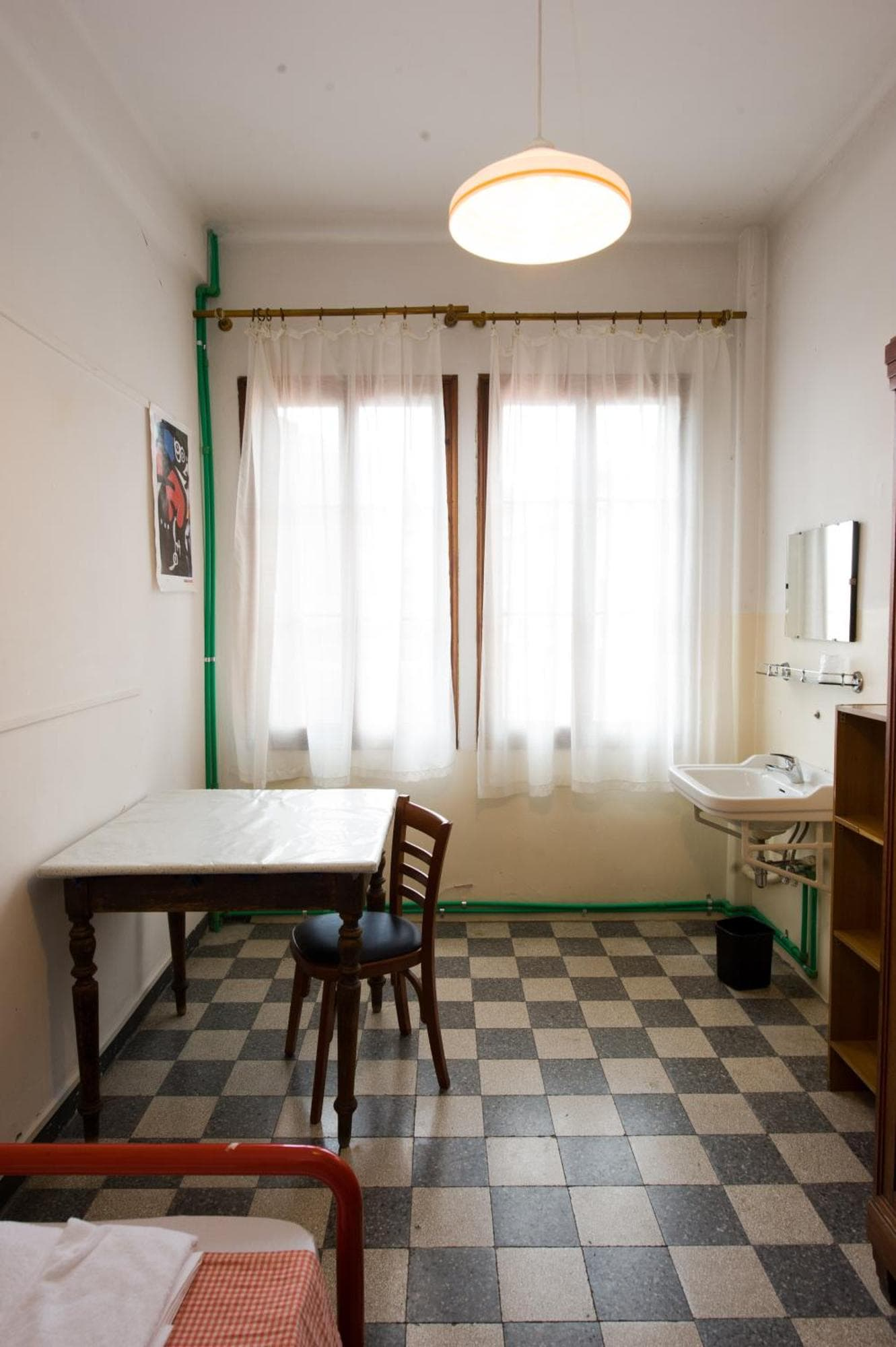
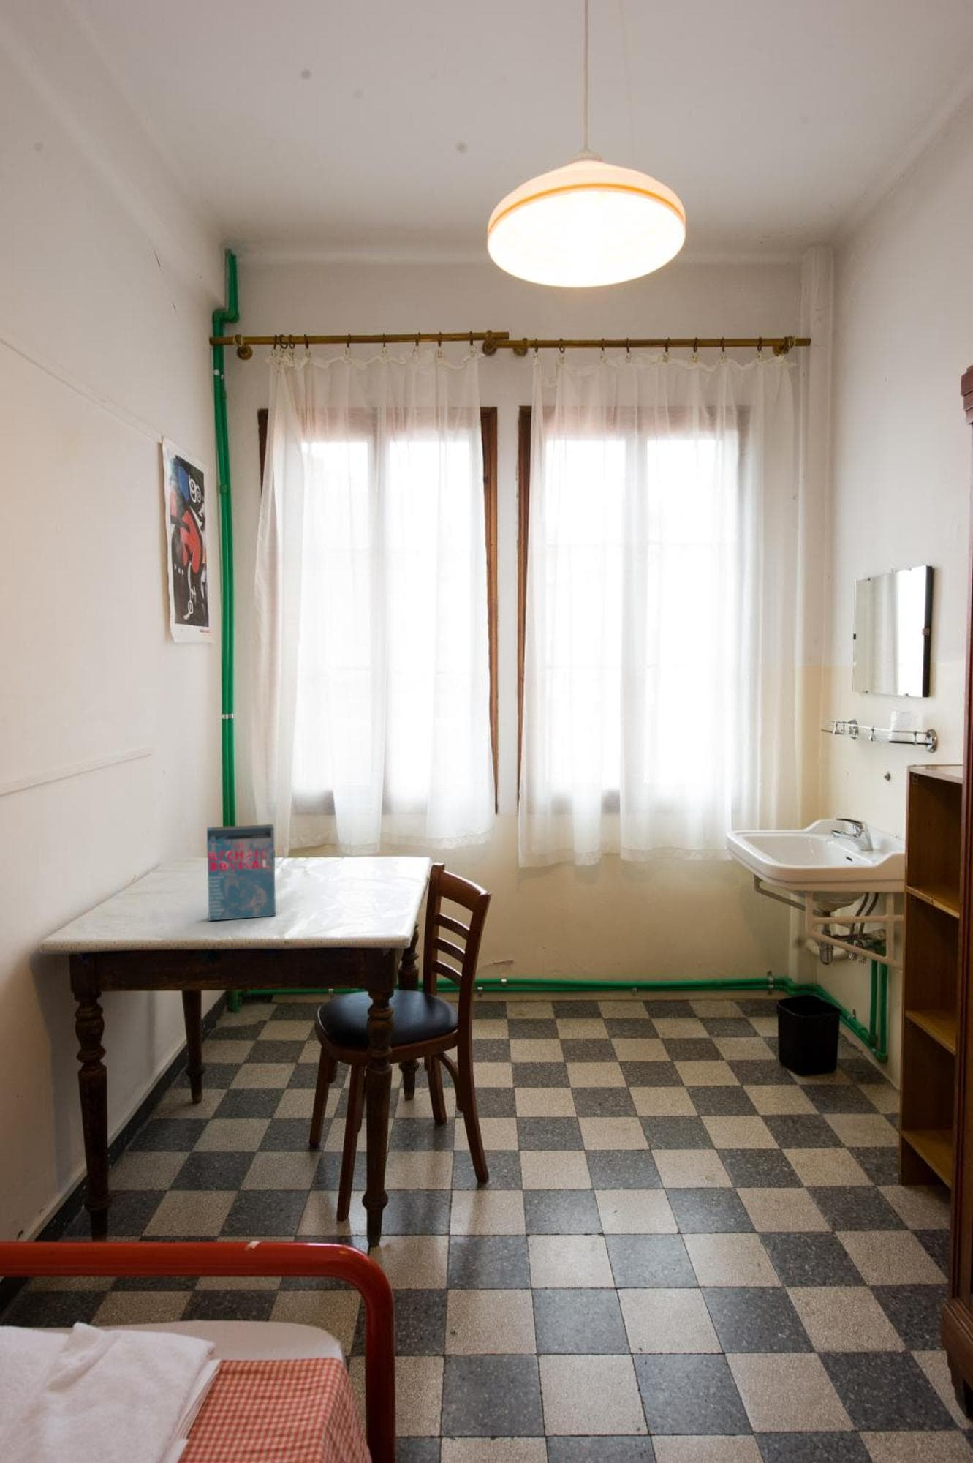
+ book [206,823,276,922]
